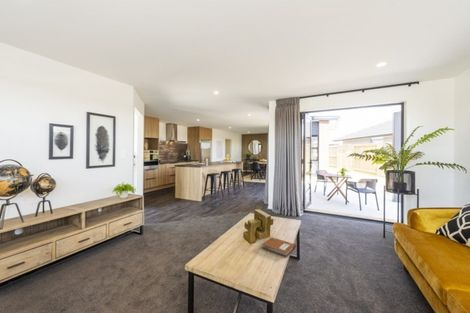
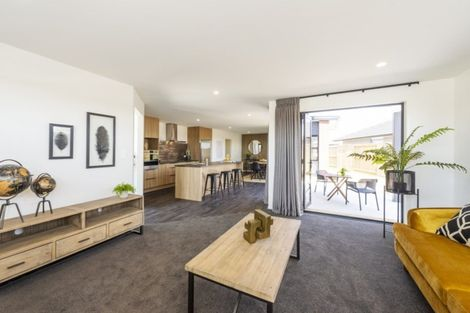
- notebook [261,236,297,258]
